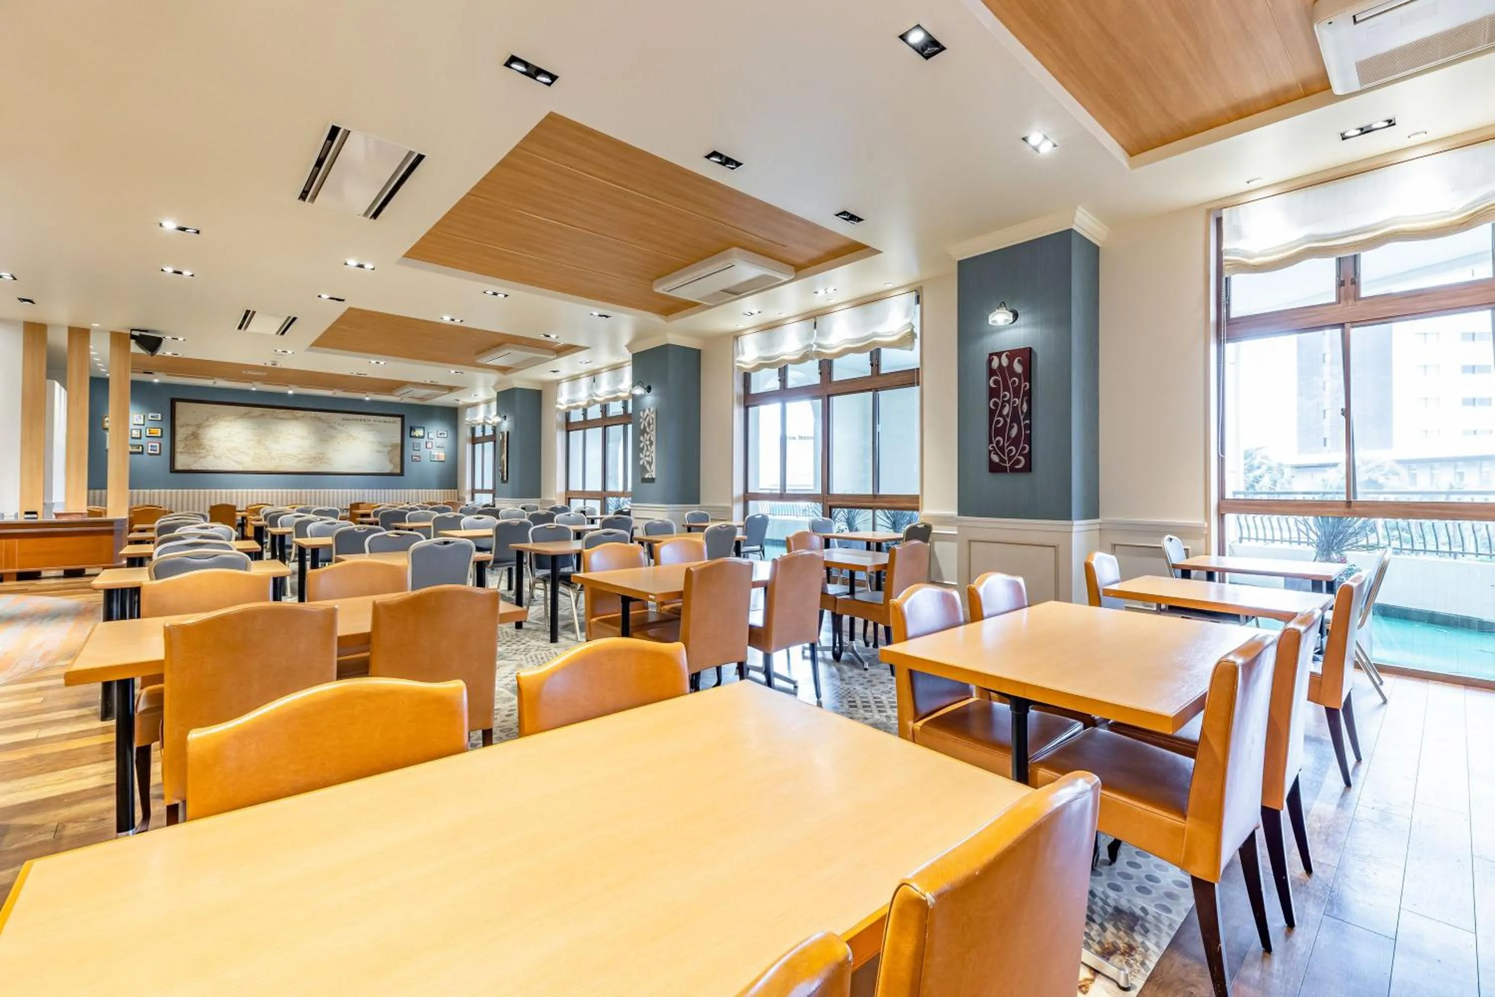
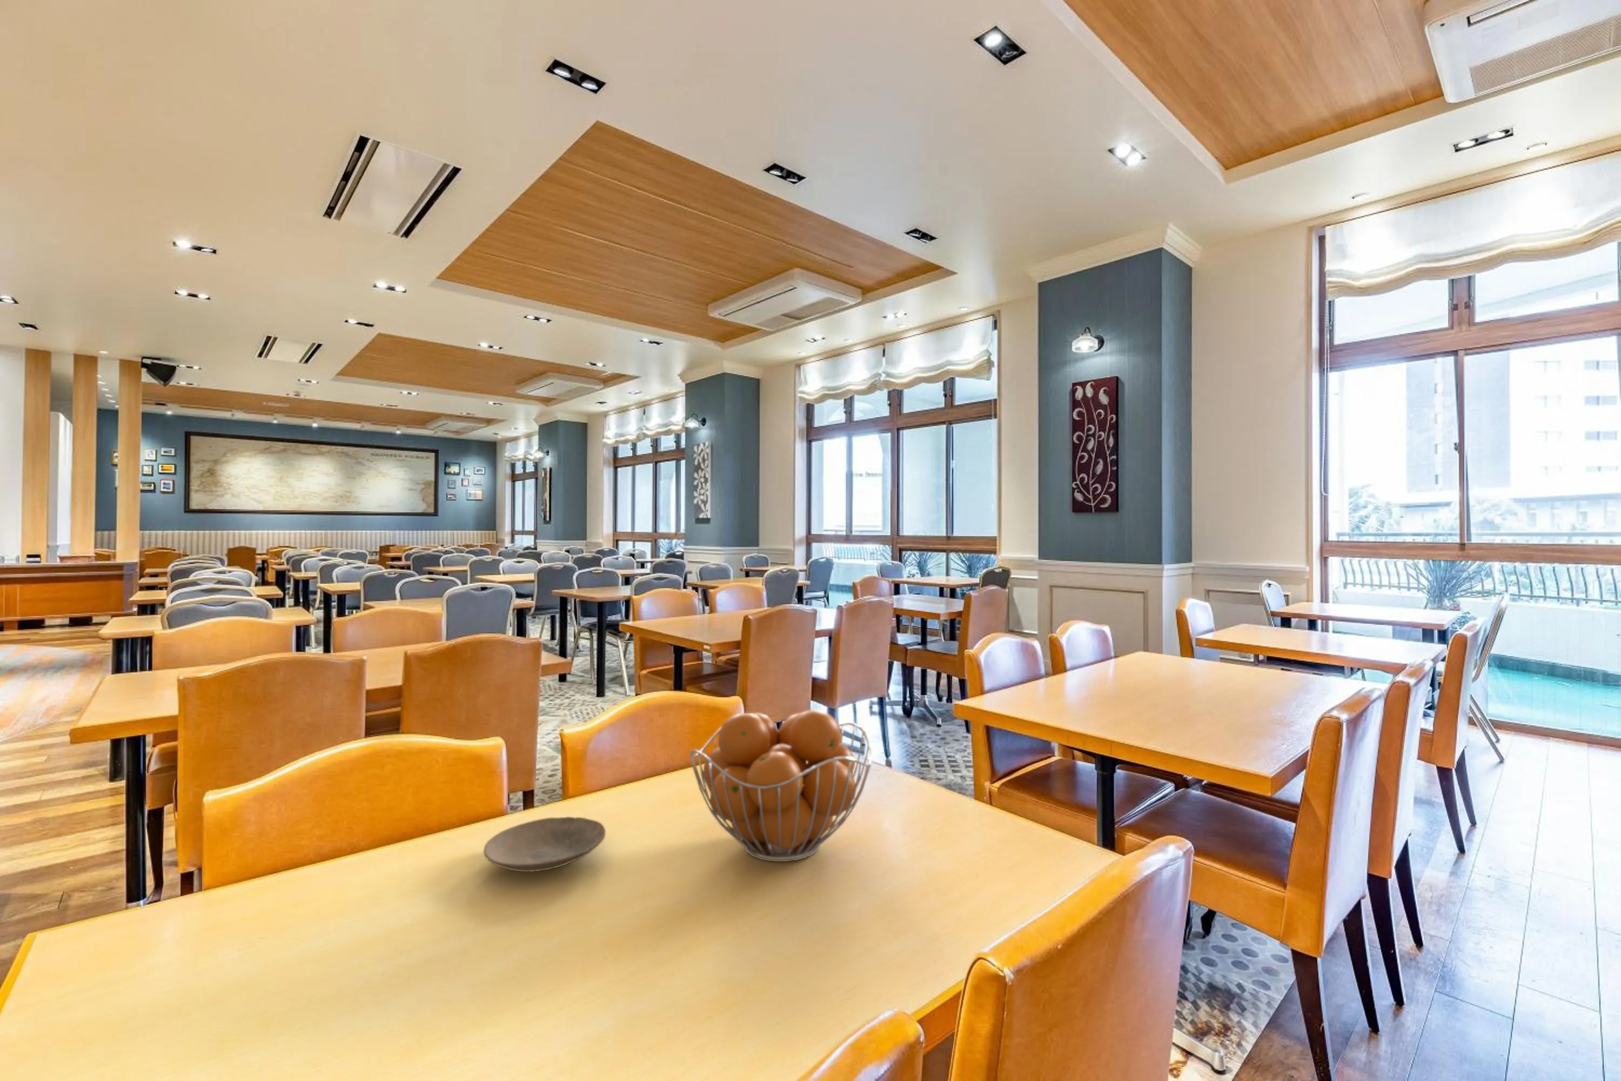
+ plate [484,816,607,872]
+ fruit basket [690,709,873,863]
